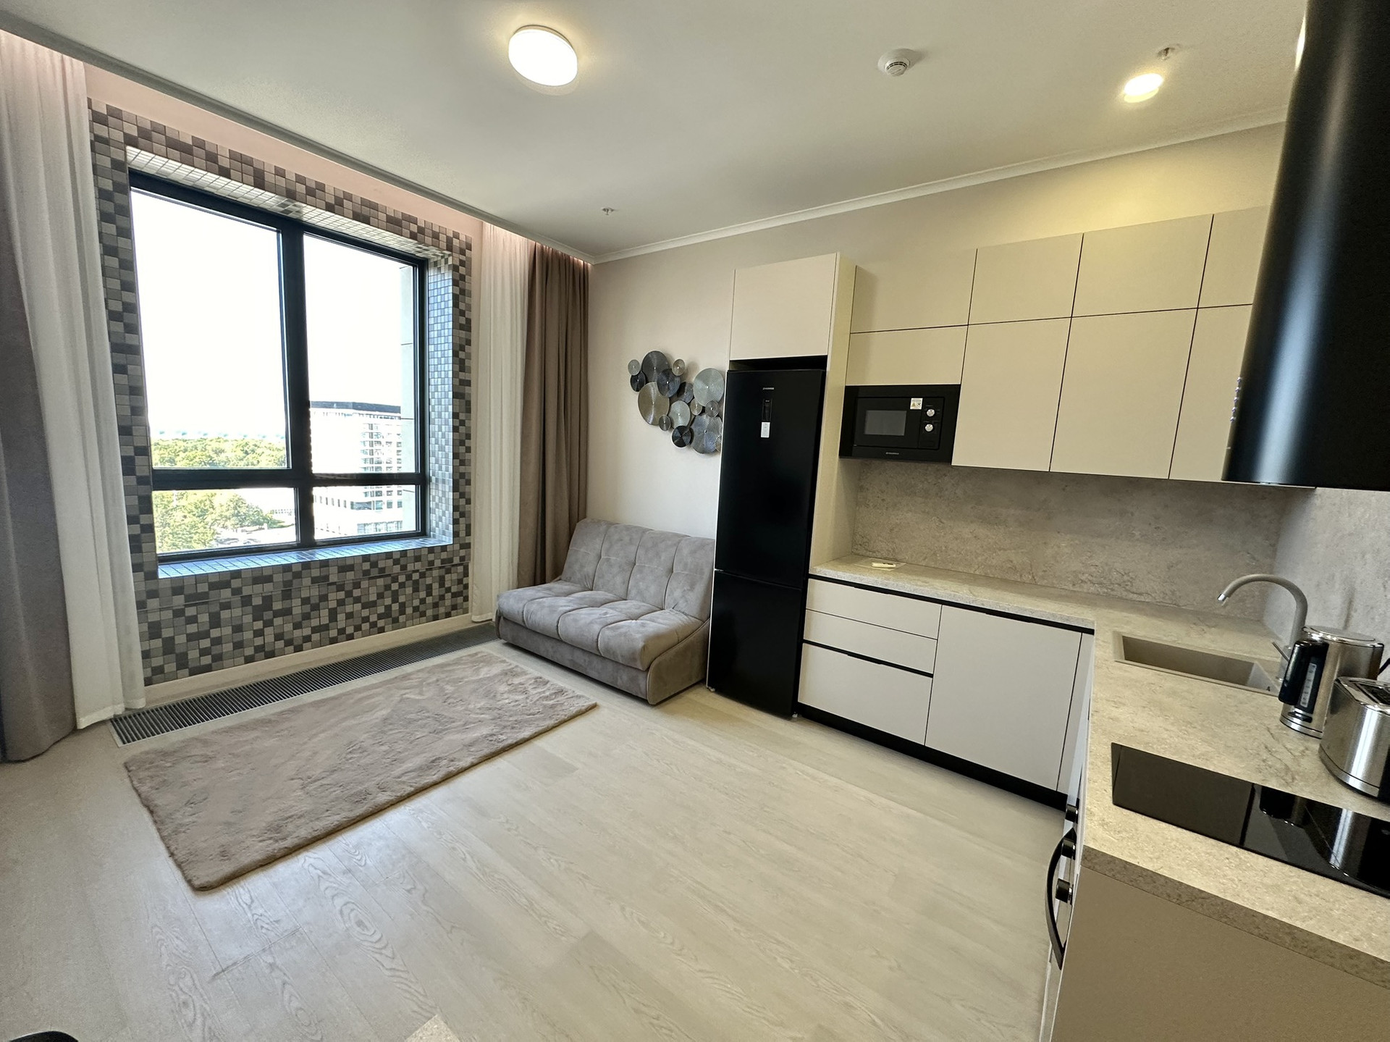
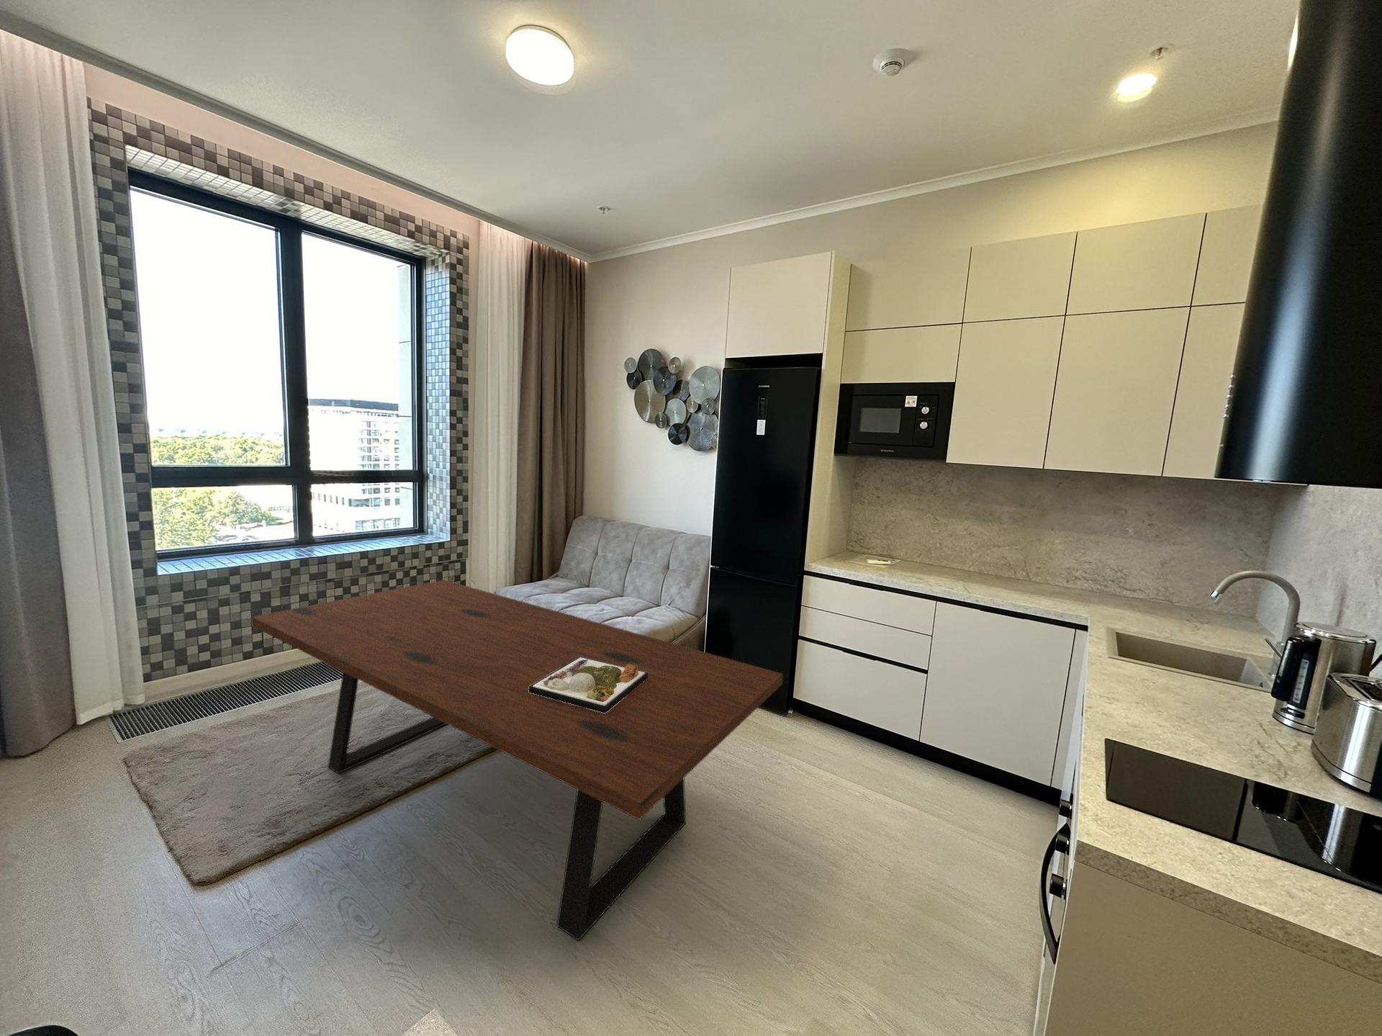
+ dining table [250,579,783,941]
+ dinner plate [529,656,649,713]
